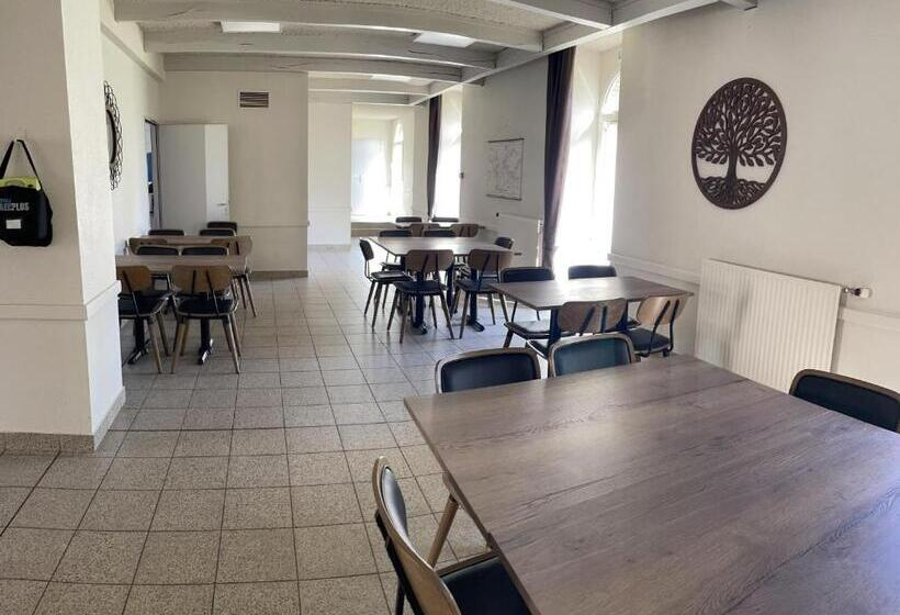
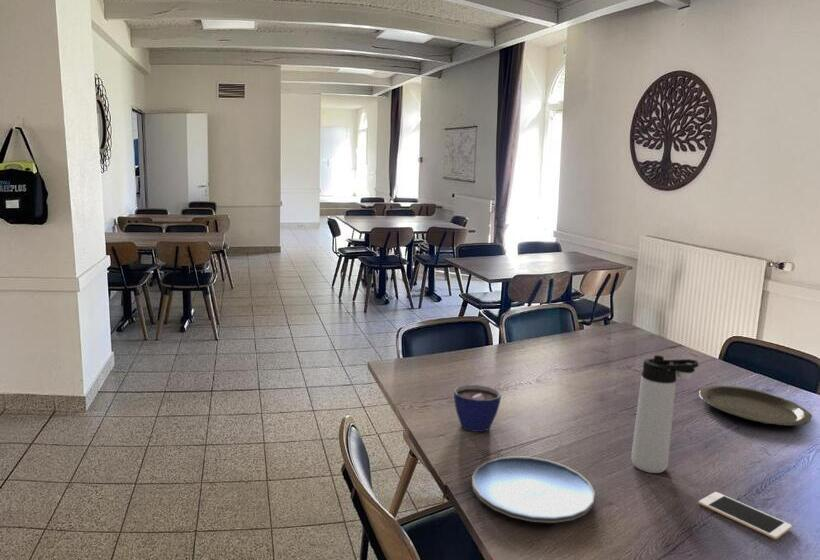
+ cup [453,384,502,433]
+ plate [471,455,596,524]
+ thermos bottle [631,354,699,474]
+ cell phone [698,491,793,540]
+ plate [698,385,813,427]
